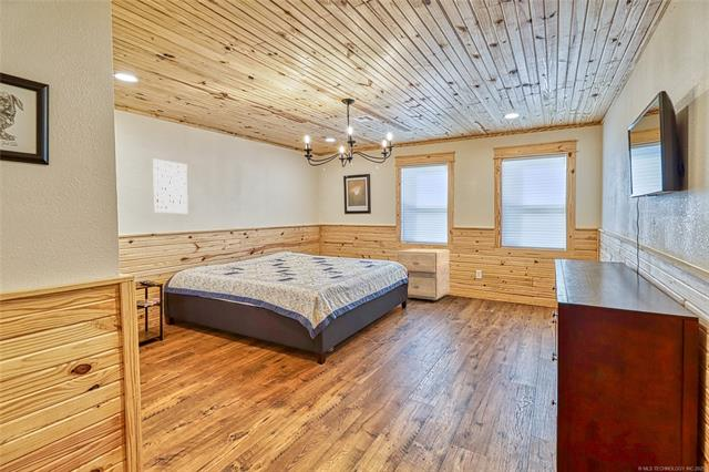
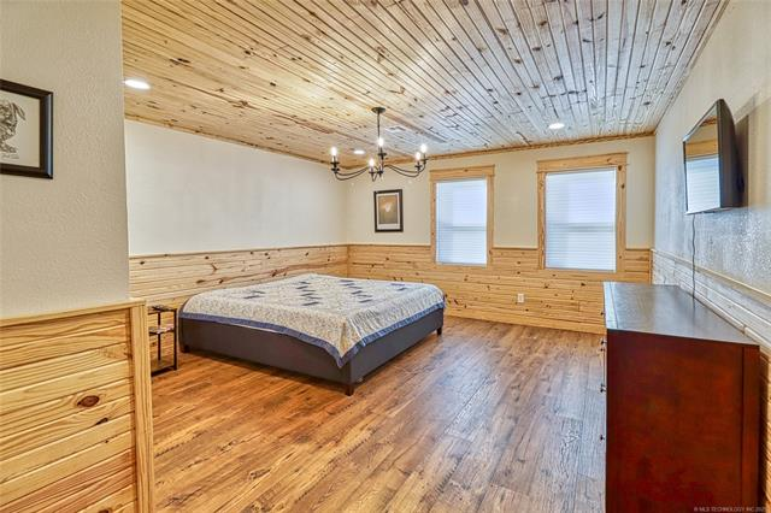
- wall art [152,158,188,214]
- filing cabinet [397,248,451,302]
